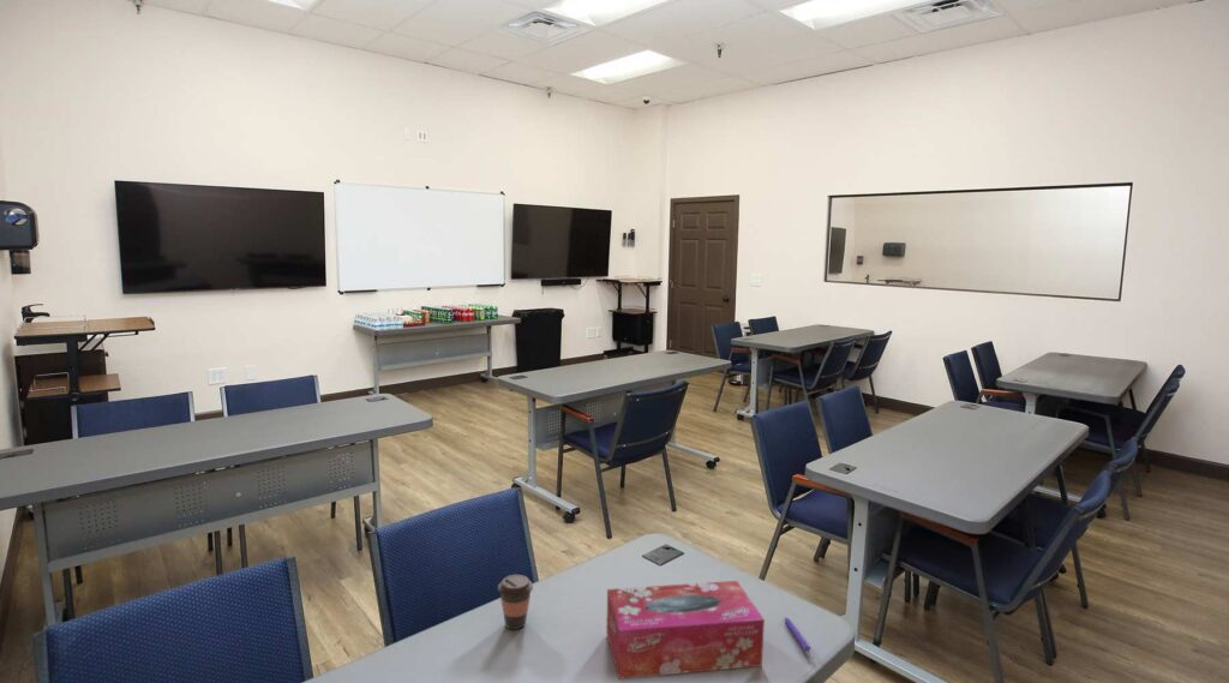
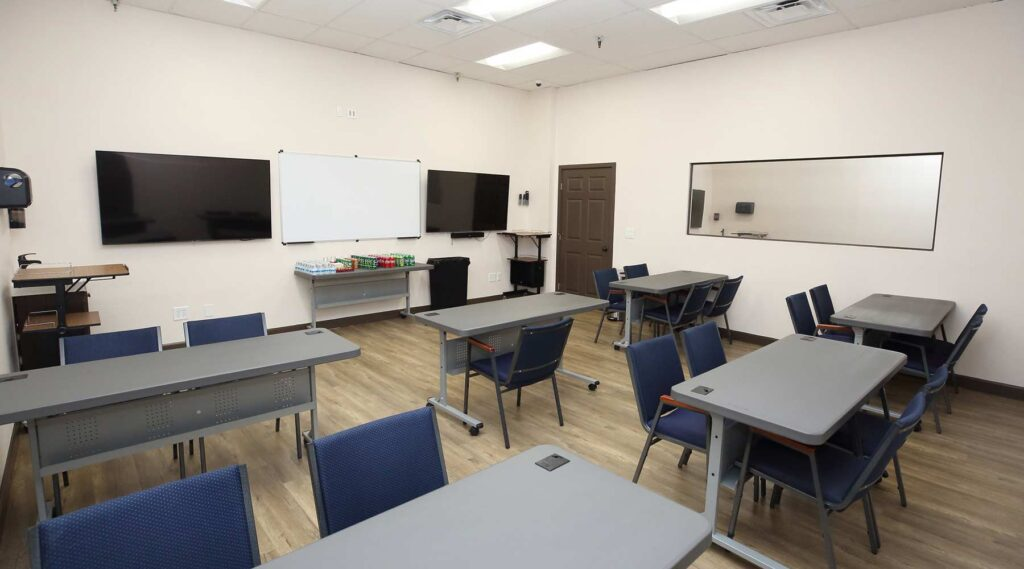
- pen [783,615,811,654]
- coffee cup [497,574,534,630]
- tissue box [605,580,766,681]
